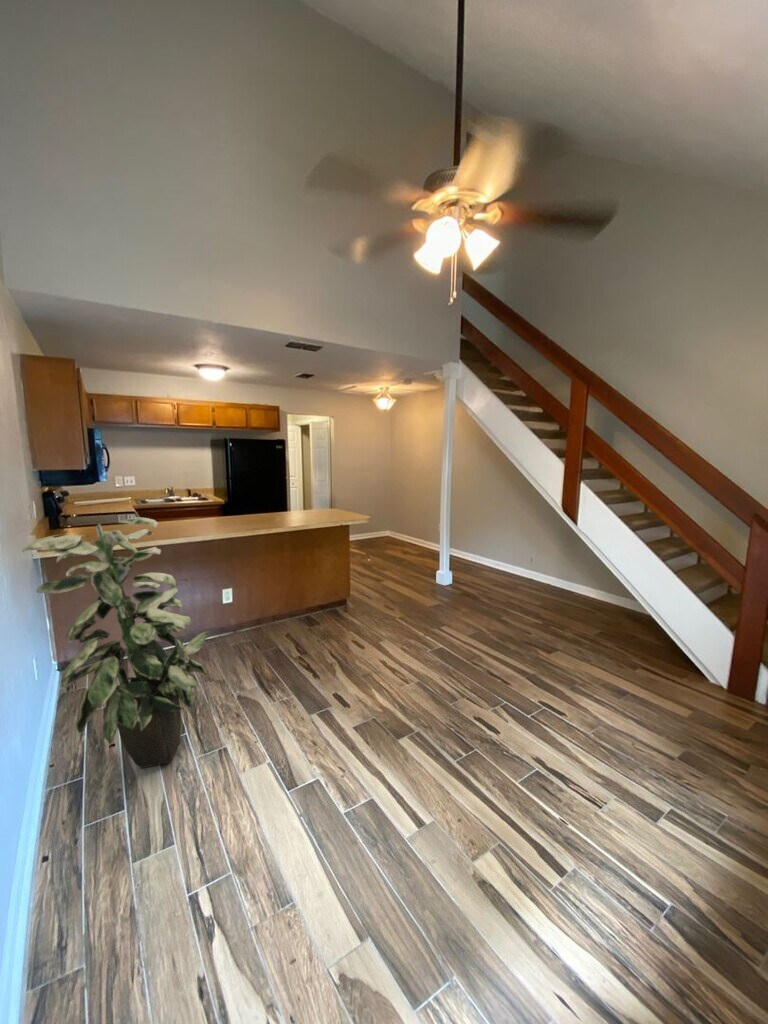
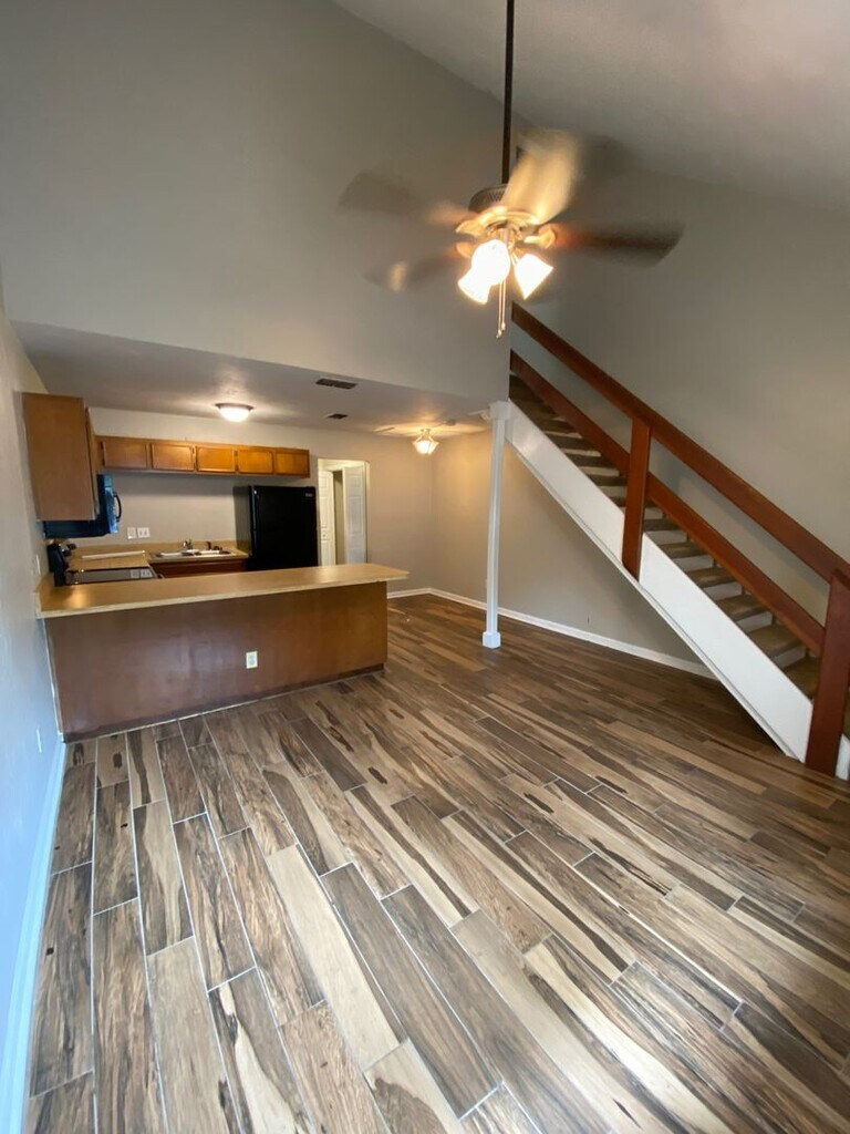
- indoor plant [21,516,211,769]
